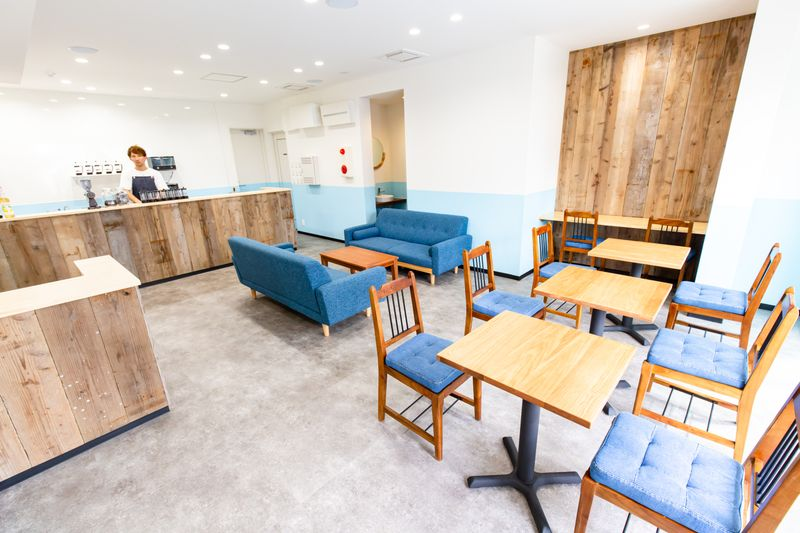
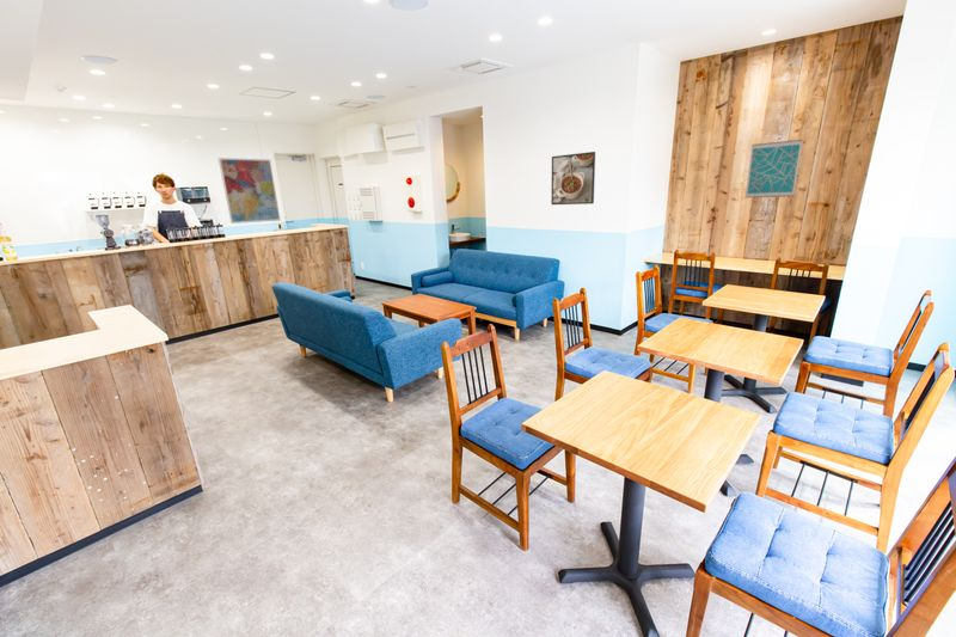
+ wall art [217,157,281,225]
+ wall art [743,139,804,200]
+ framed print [550,151,596,206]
